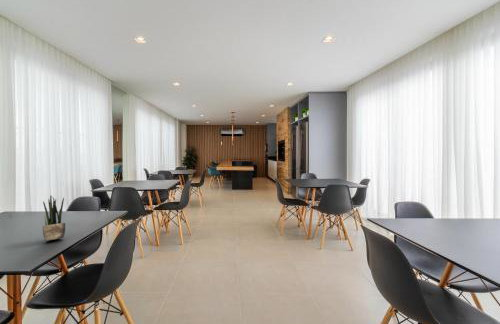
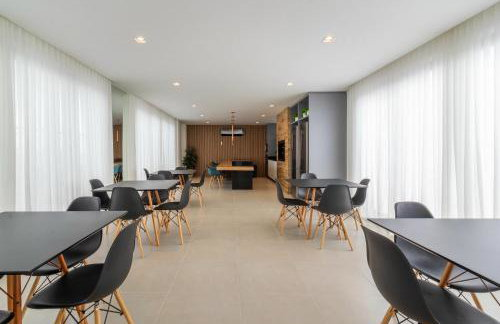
- potted plant [42,195,66,242]
